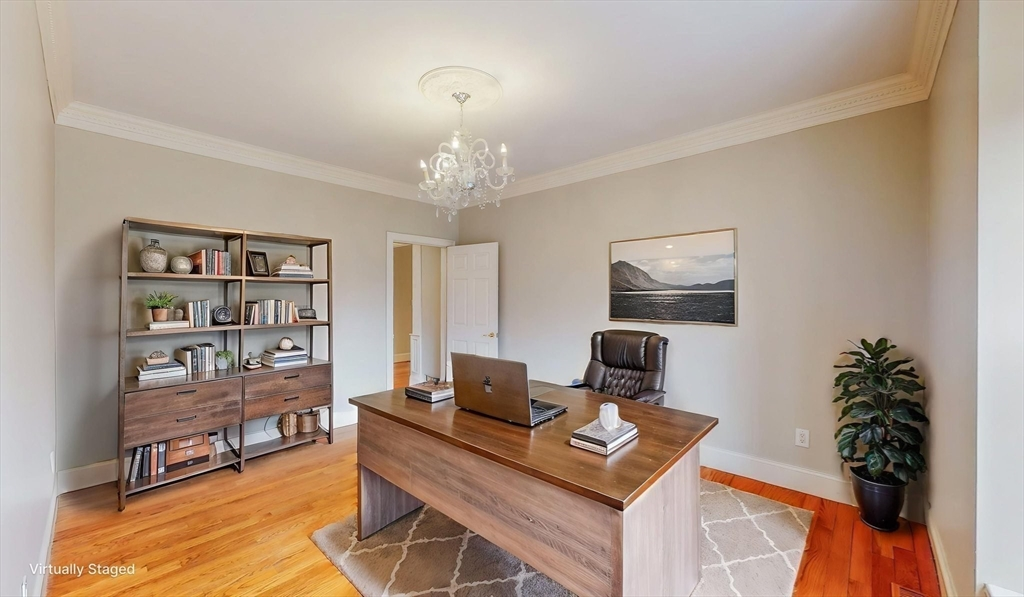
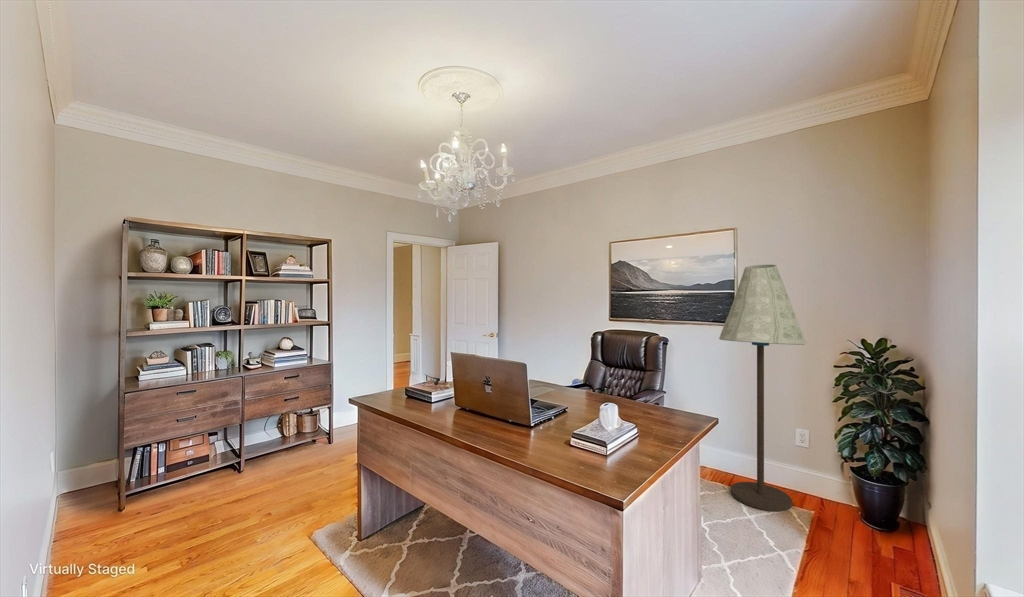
+ floor lamp [718,264,807,513]
